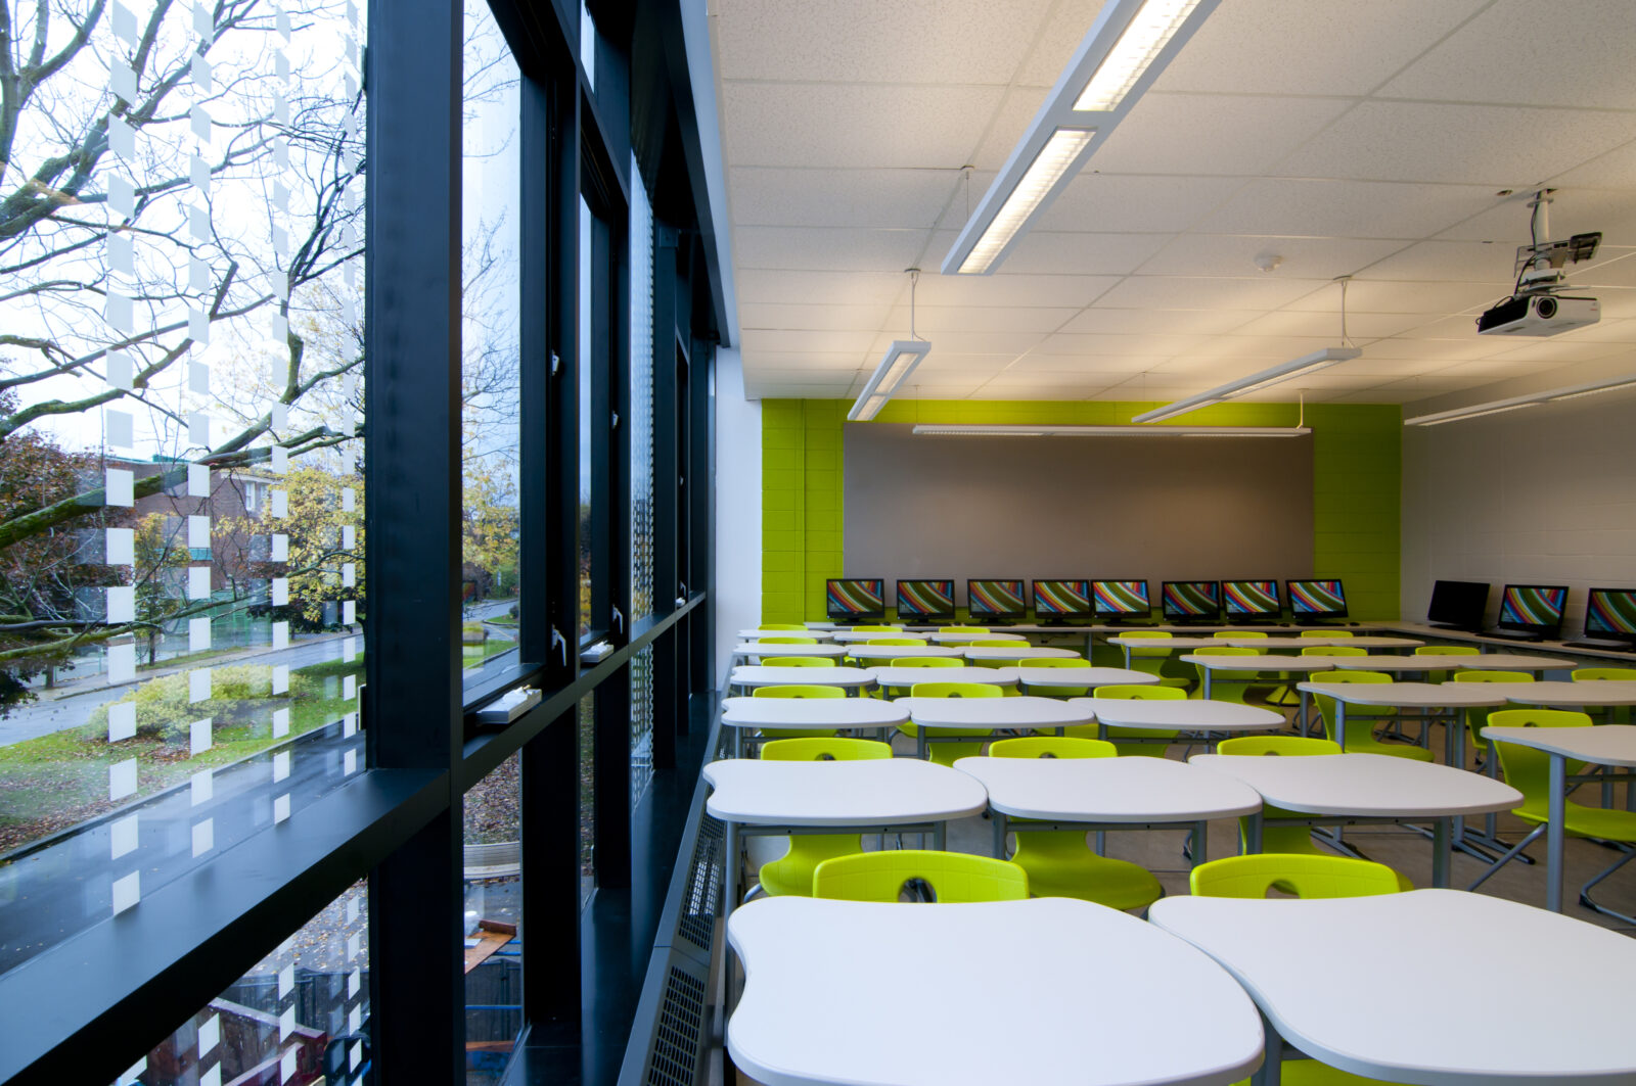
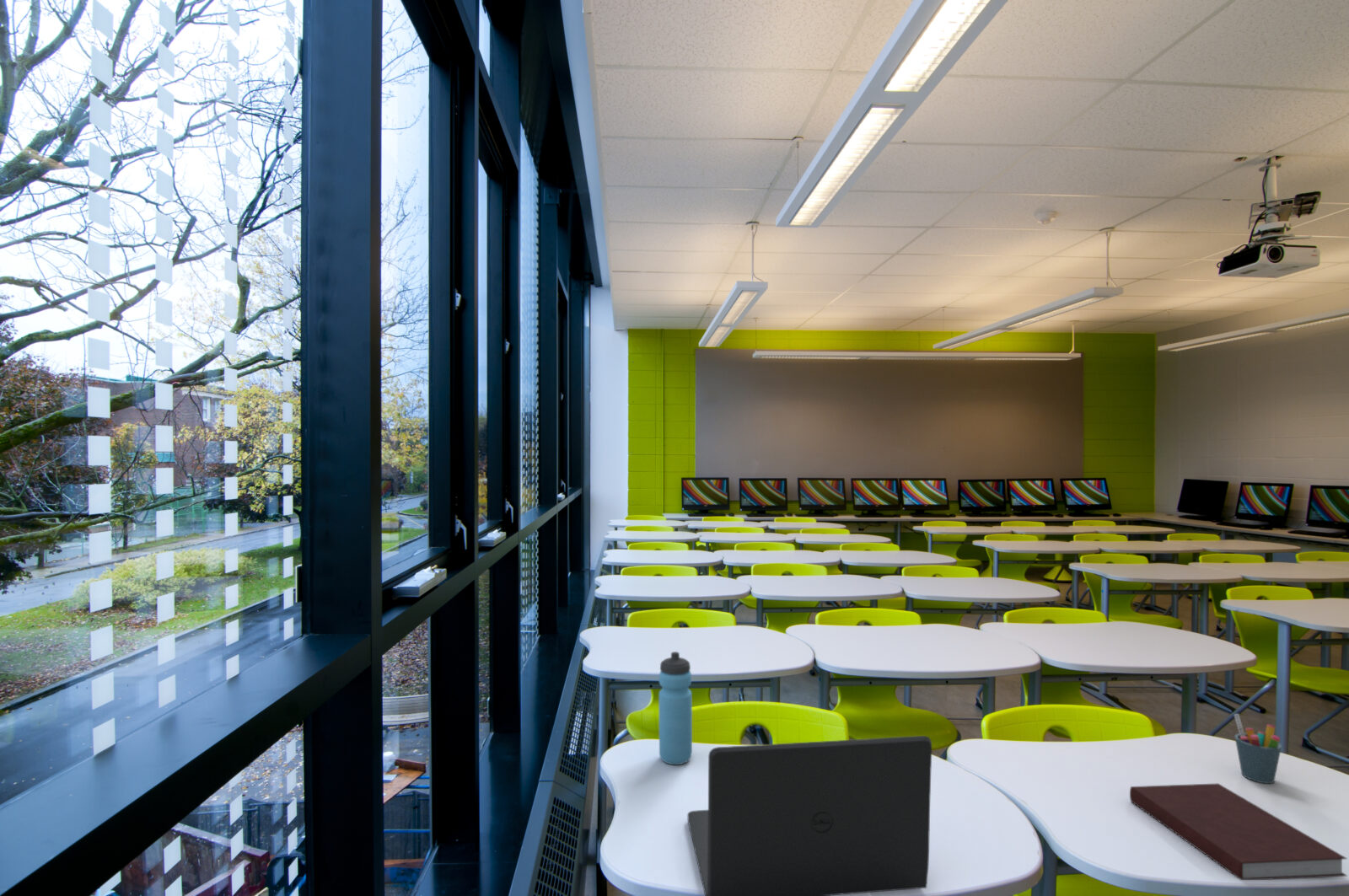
+ laptop [686,735,932,896]
+ pen holder [1233,713,1282,785]
+ notebook [1129,782,1348,881]
+ water bottle [658,651,693,765]
